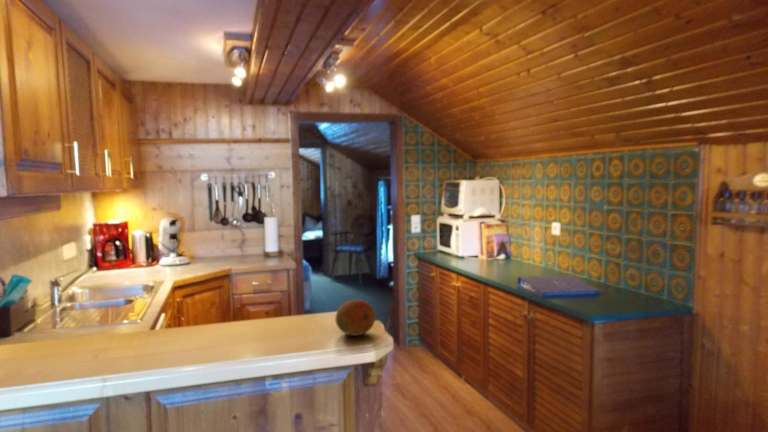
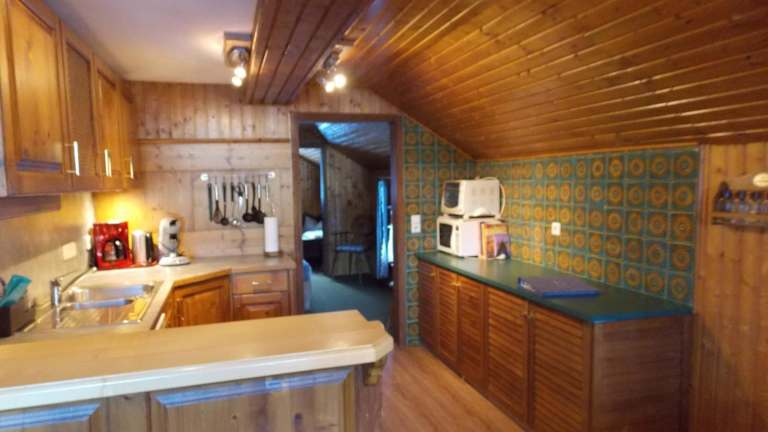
- fruit [334,298,376,337]
